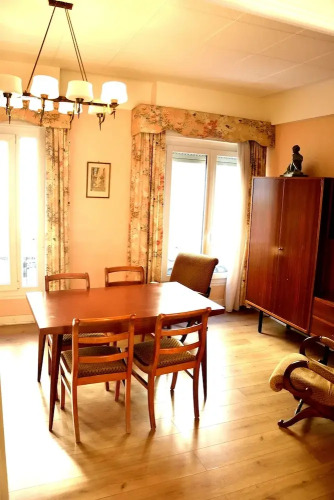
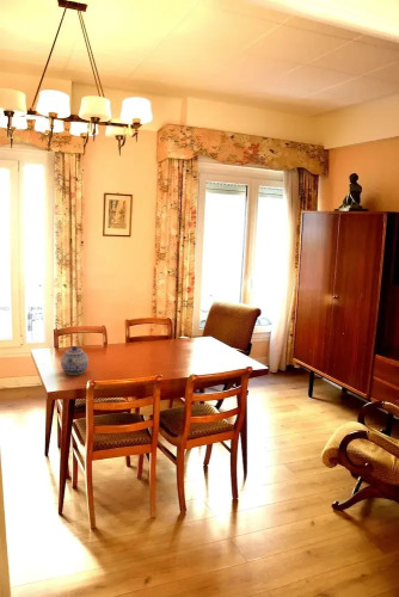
+ teapot [60,345,90,376]
